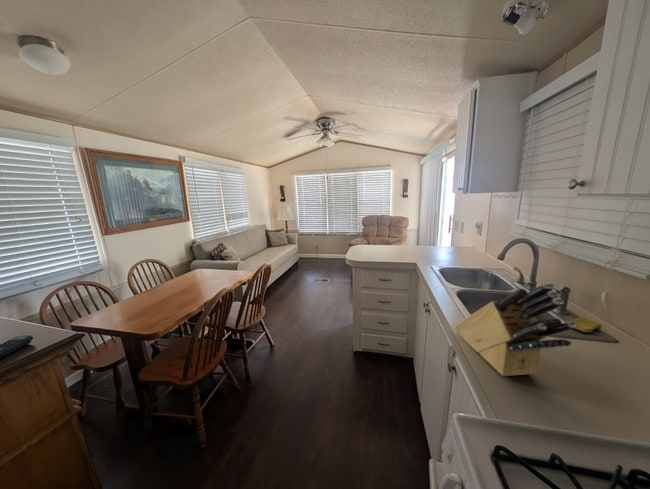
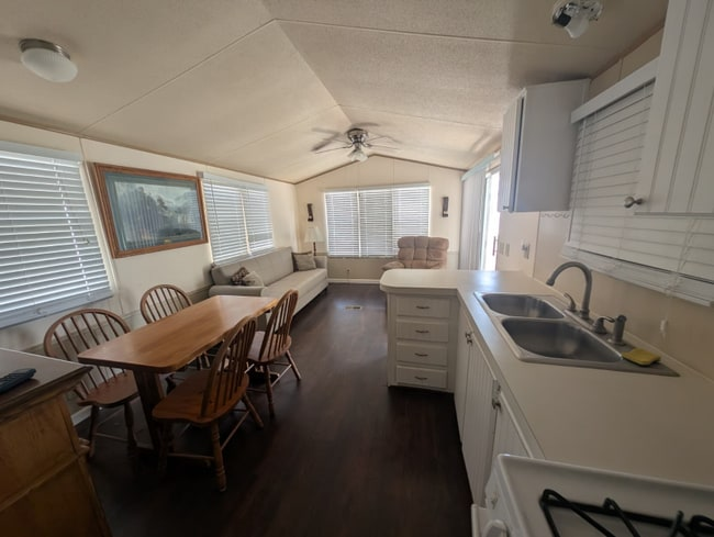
- knife block [455,281,577,377]
